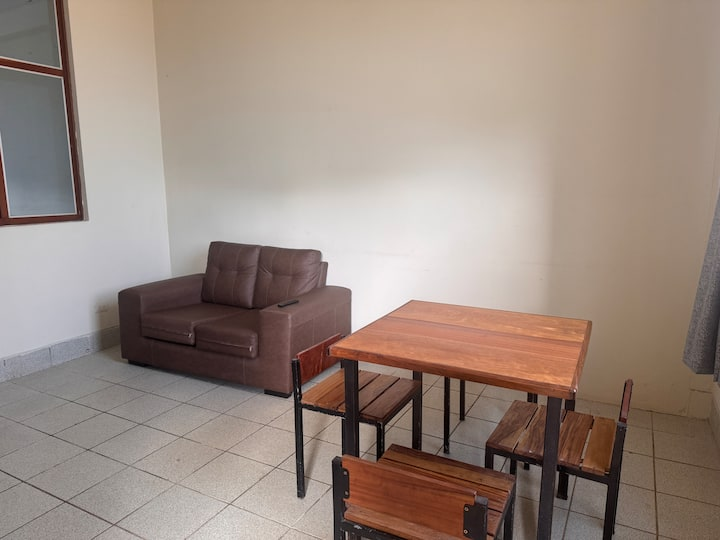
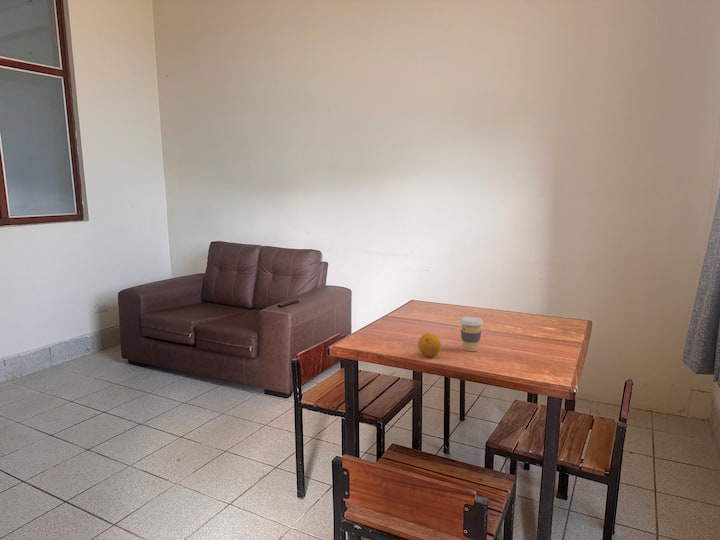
+ fruit [417,332,442,358]
+ coffee cup [459,316,484,352]
